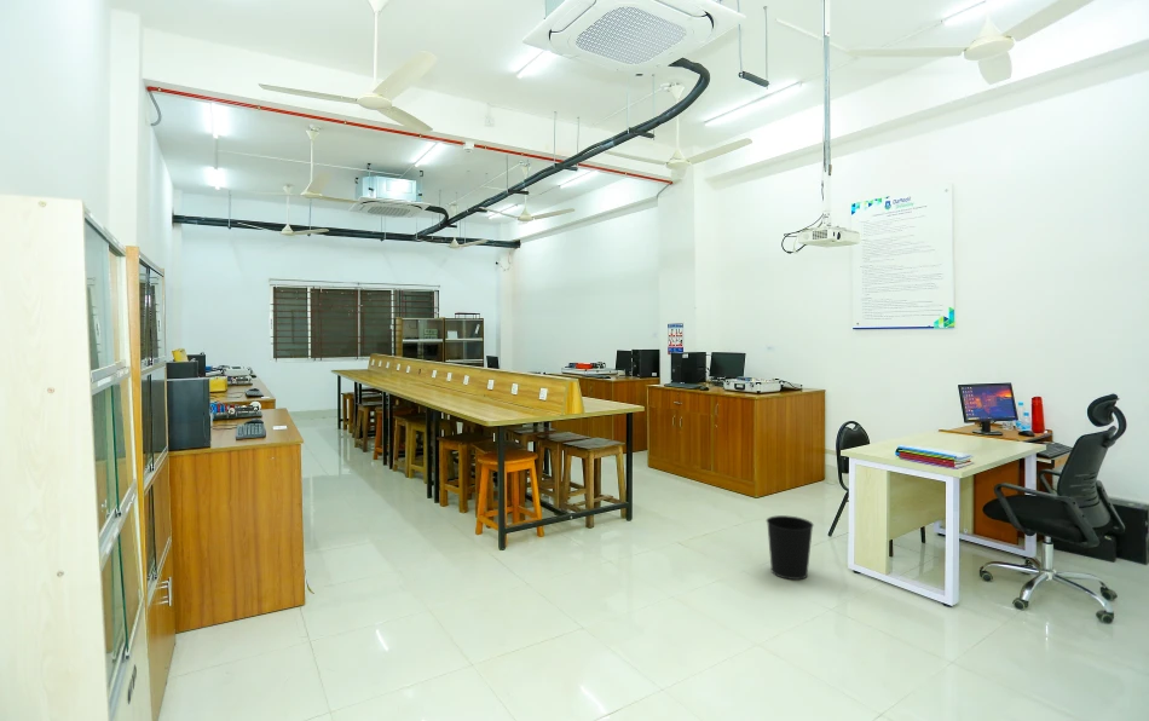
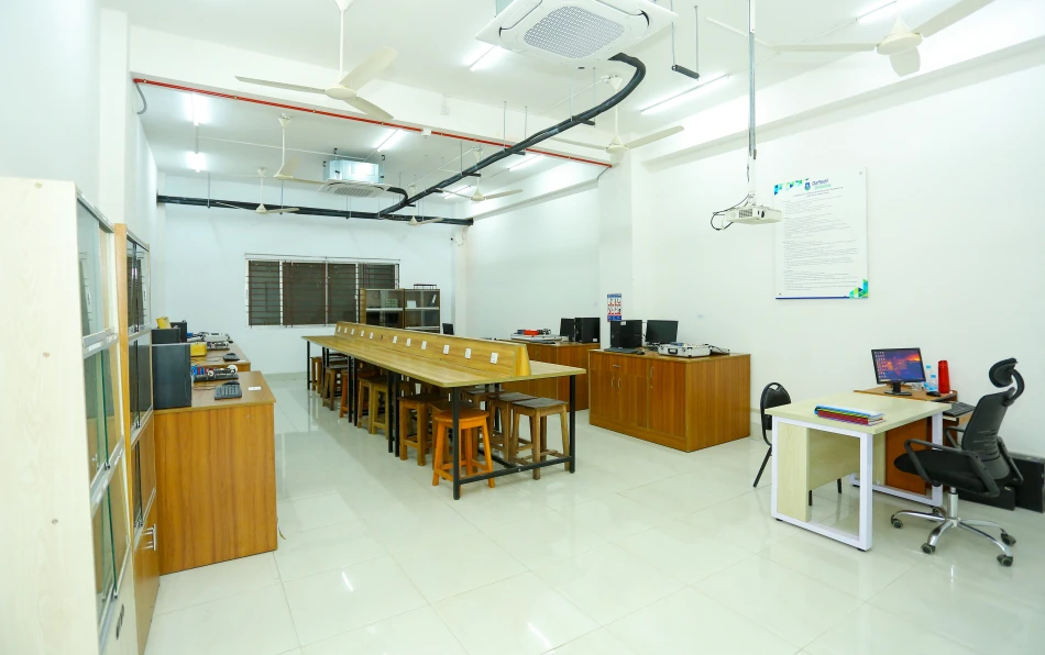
- wastebasket [766,514,815,581]
